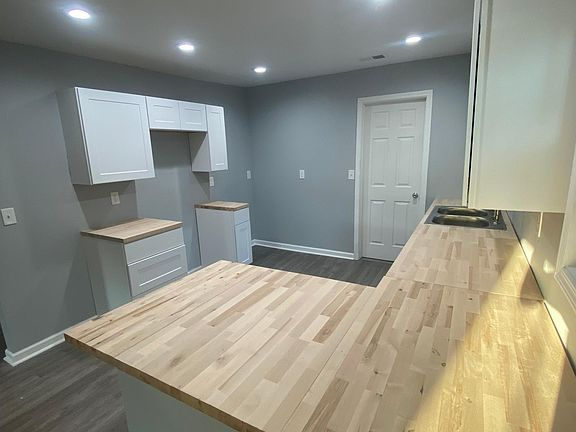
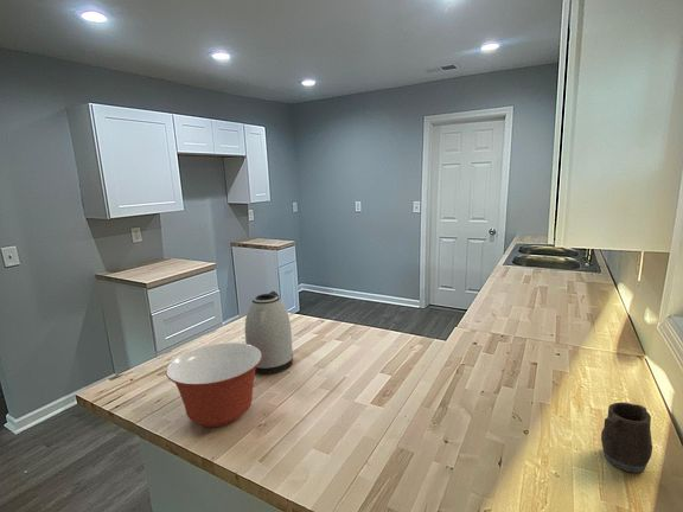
+ mixing bowl [165,341,262,428]
+ mug [600,402,653,474]
+ kettle [244,290,294,375]
